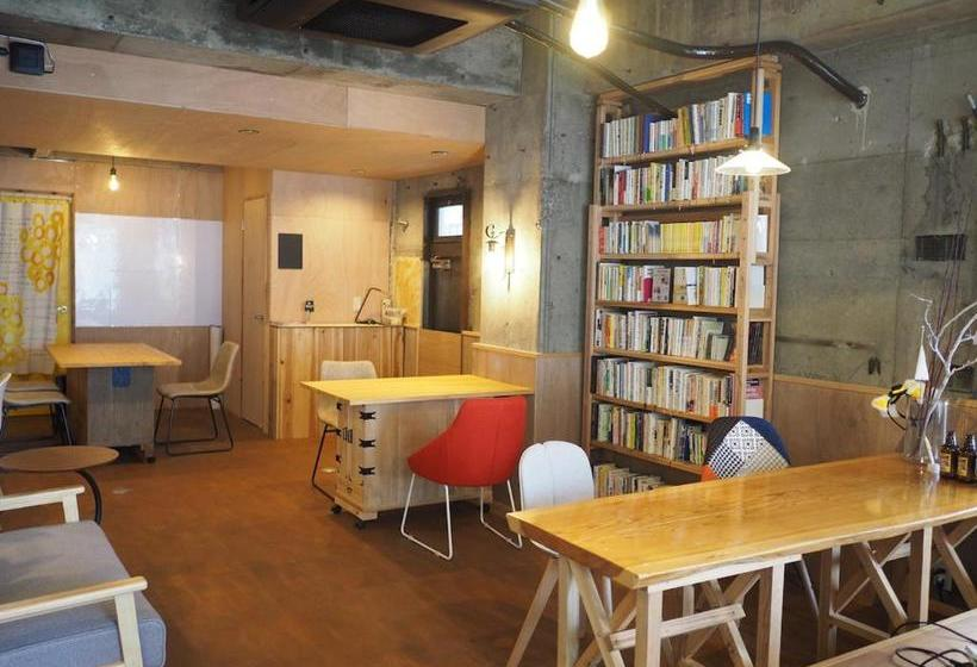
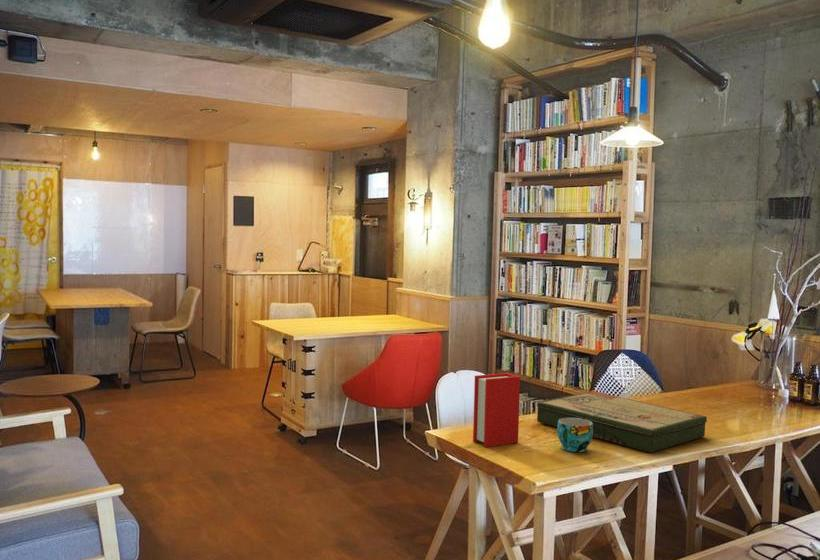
+ board game [536,390,708,454]
+ book [472,372,521,448]
+ cup [556,418,594,453]
